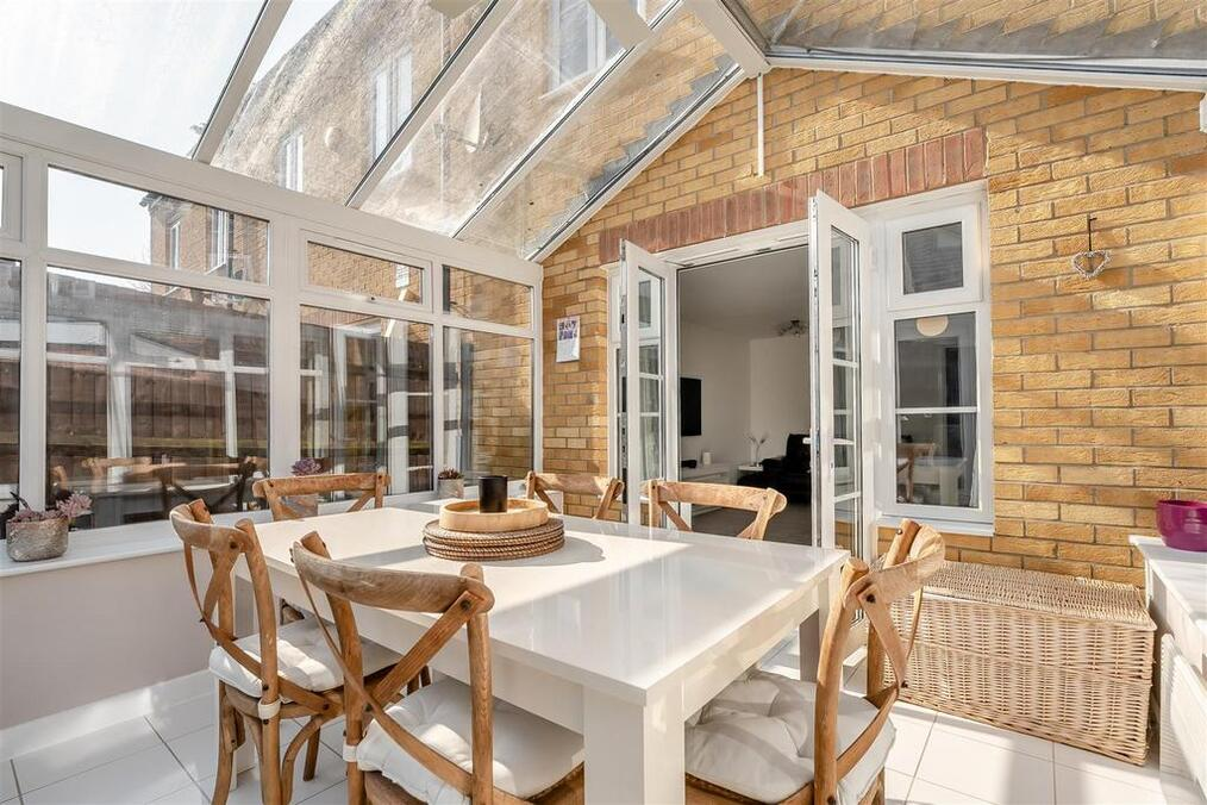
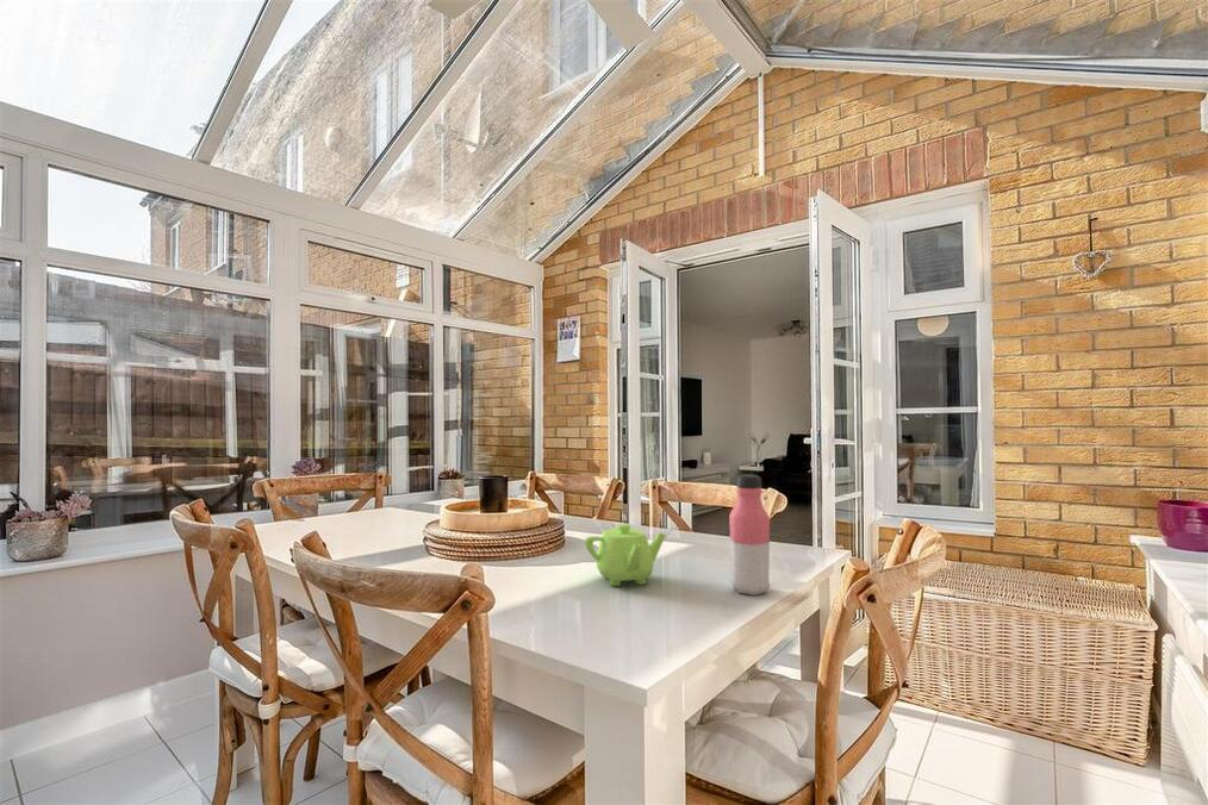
+ water bottle [728,473,771,597]
+ teapot [584,523,667,587]
